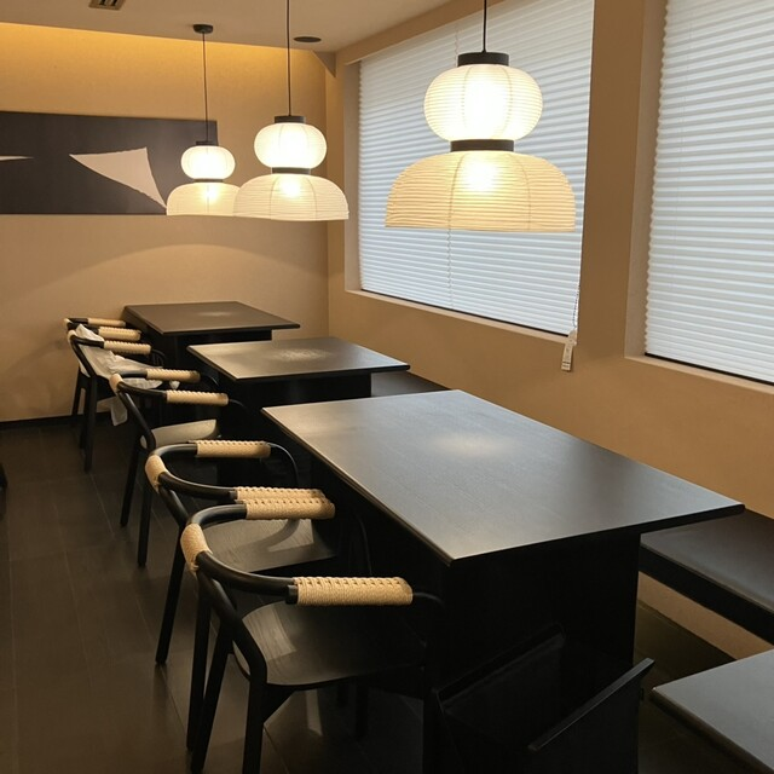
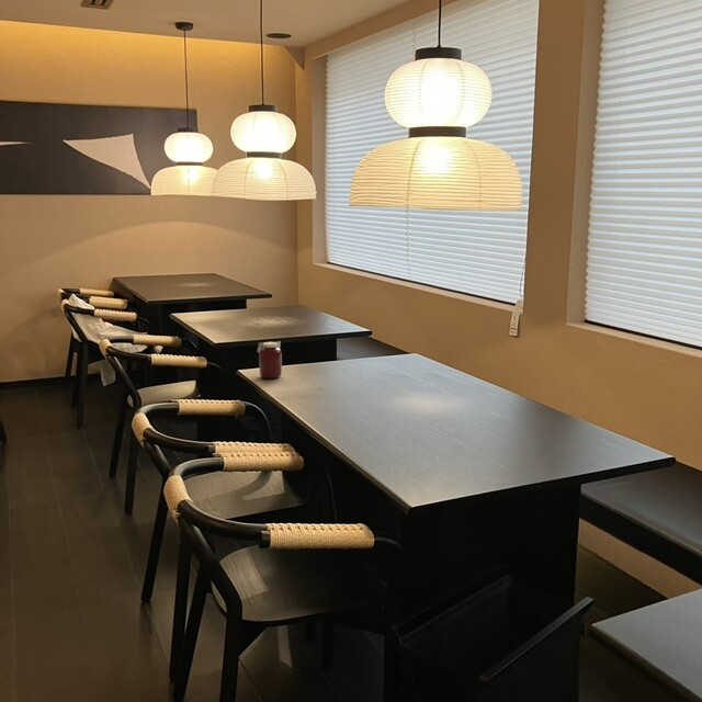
+ jar [257,340,283,380]
